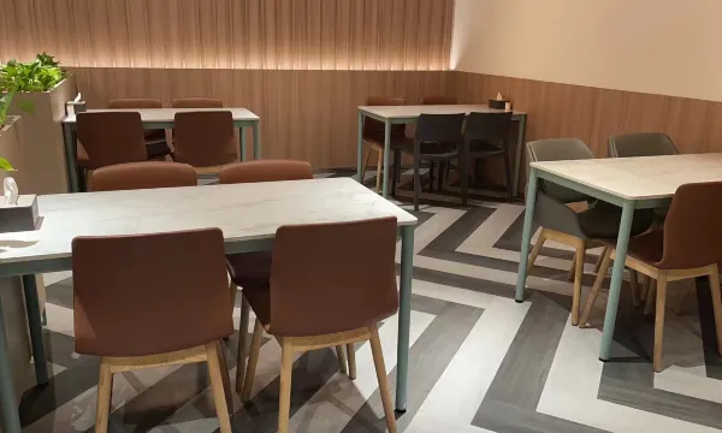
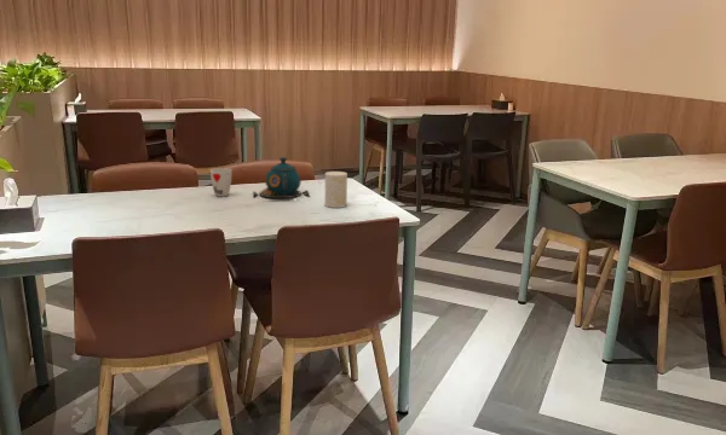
+ teapot [252,156,311,201]
+ cup [209,167,232,197]
+ cup [324,170,348,209]
